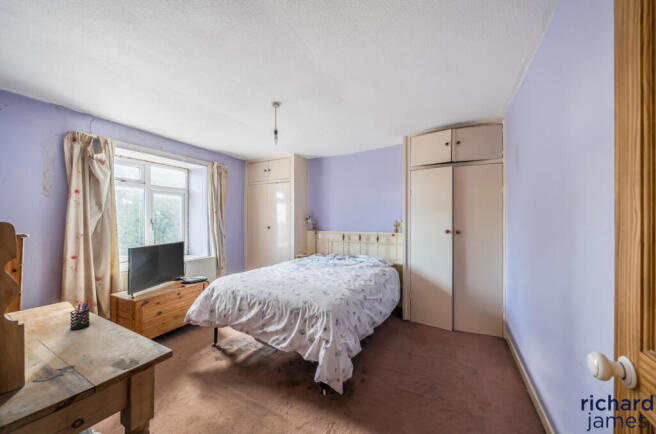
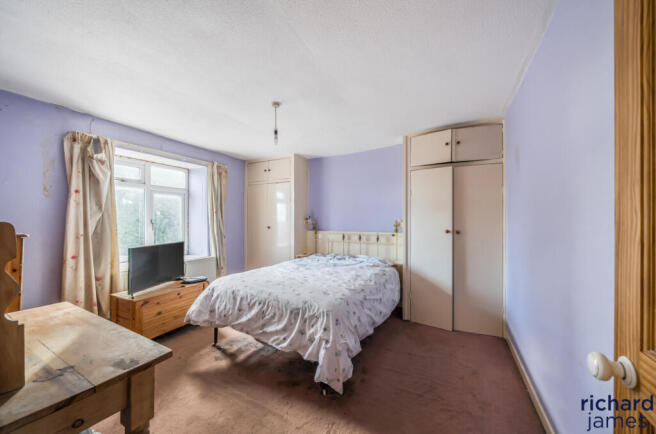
- pen holder [69,297,91,331]
